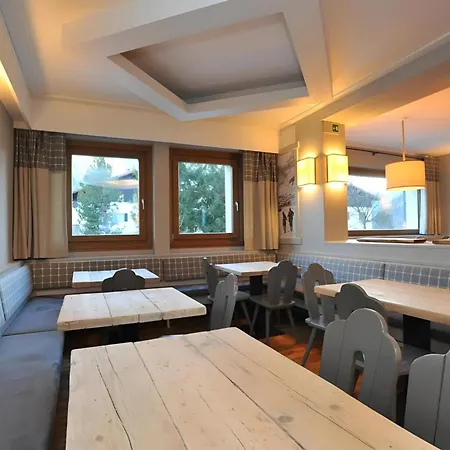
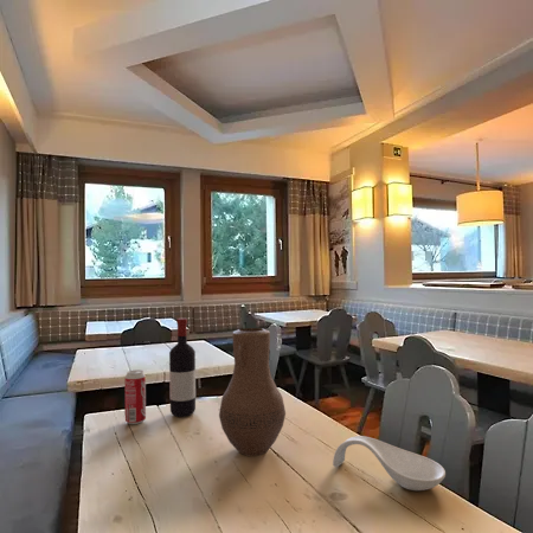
+ beverage can [123,368,147,425]
+ vase [218,327,287,457]
+ wine bottle [168,317,197,418]
+ spoon rest [332,435,447,492]
